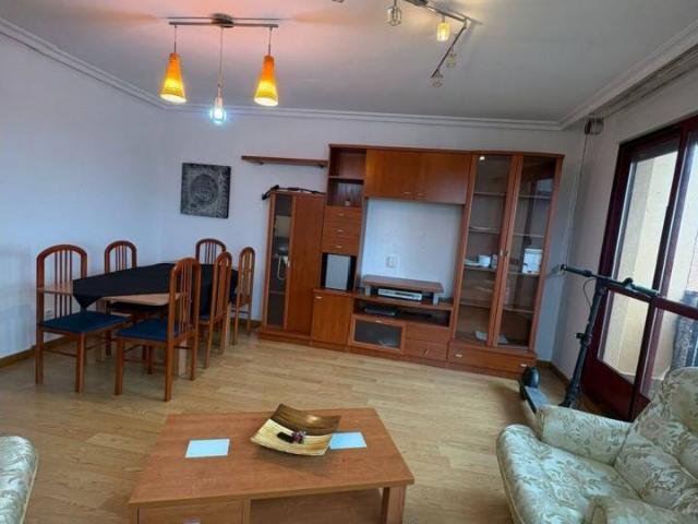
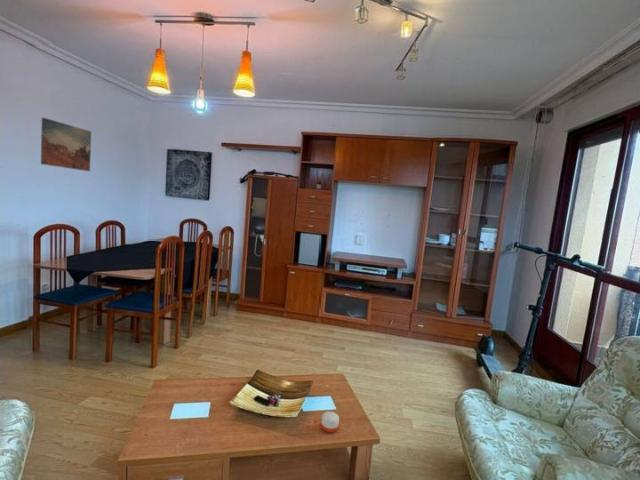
+ wall art [40,116,92,172]
+ candle [320,411,340,434]
